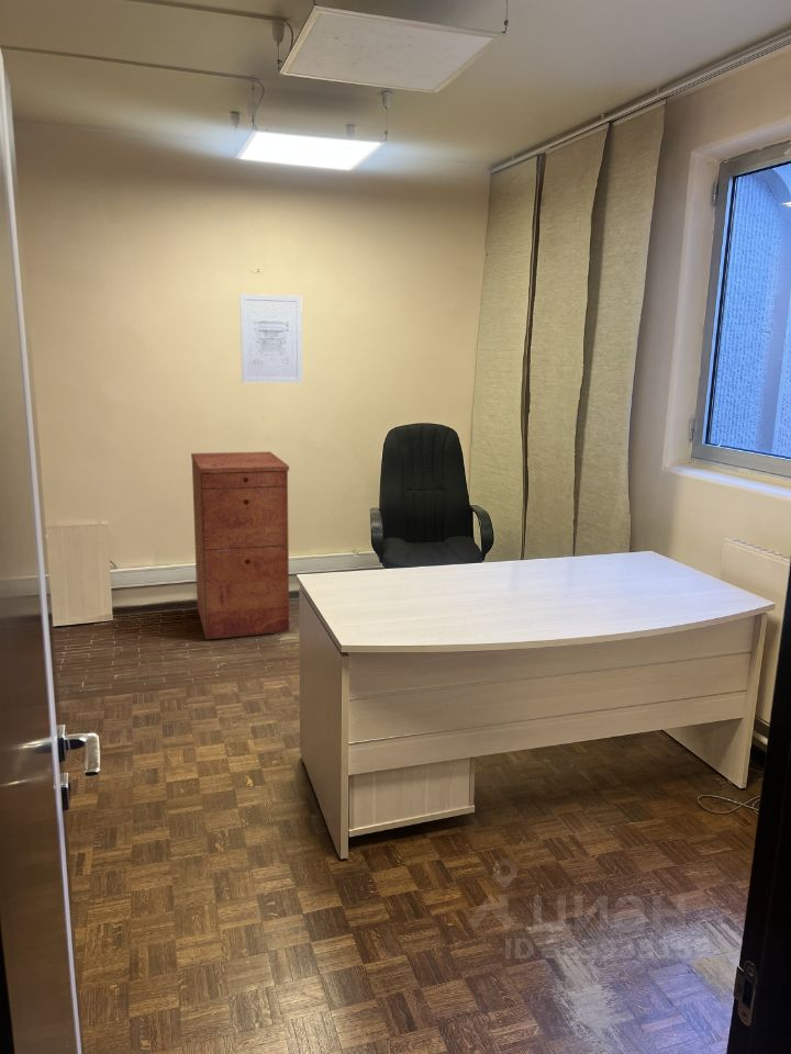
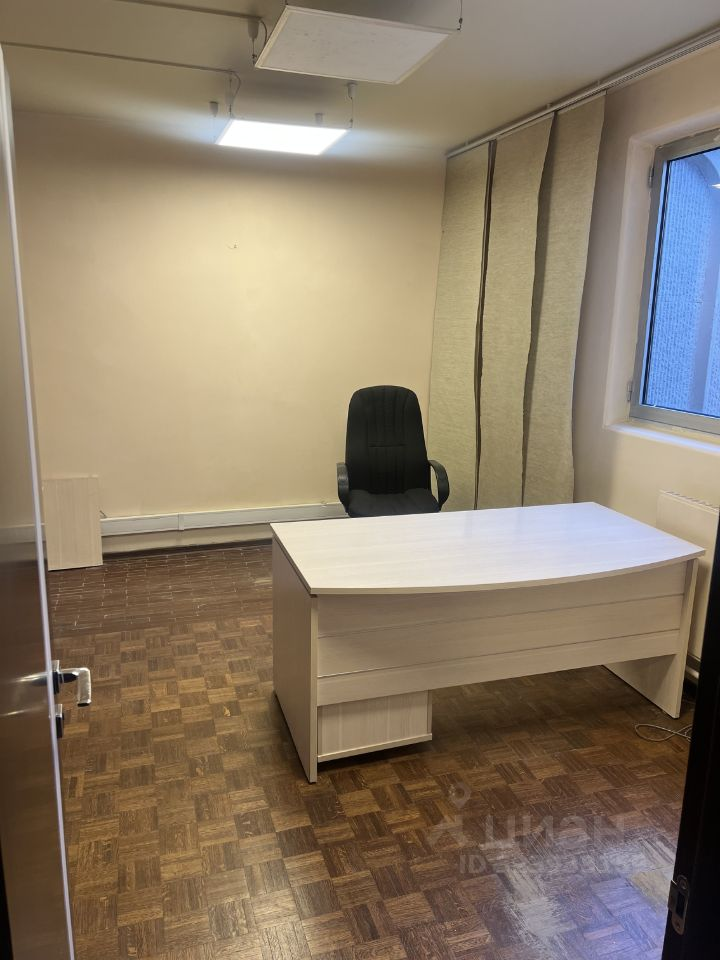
- wall art [238,293,303,384]
- filing cabinet [190,450,290,640]
